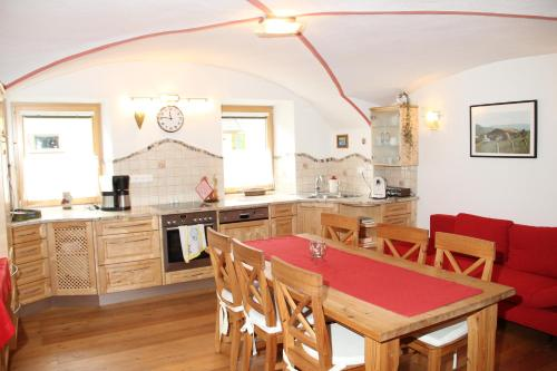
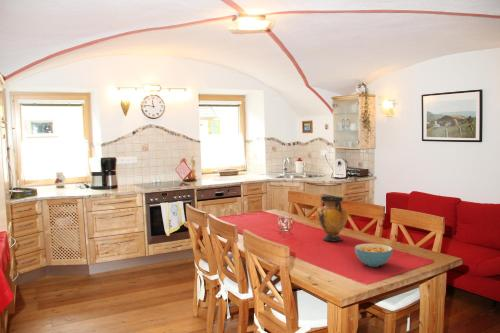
+ cereal bowl [354,243,394,268]
+ vase [315,195,349,242]
